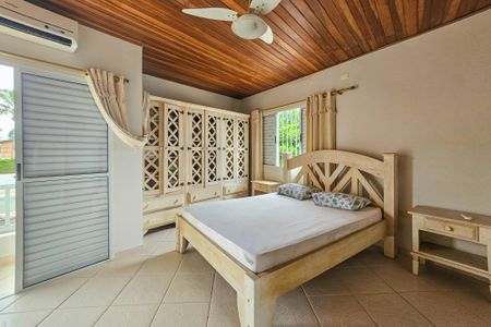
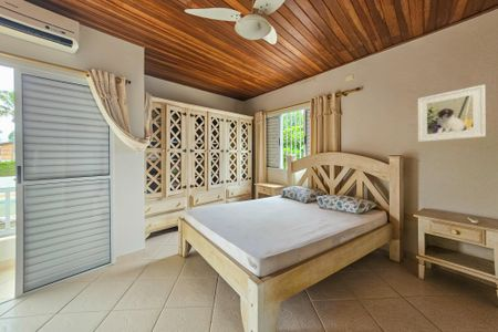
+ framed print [417,83,487,143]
